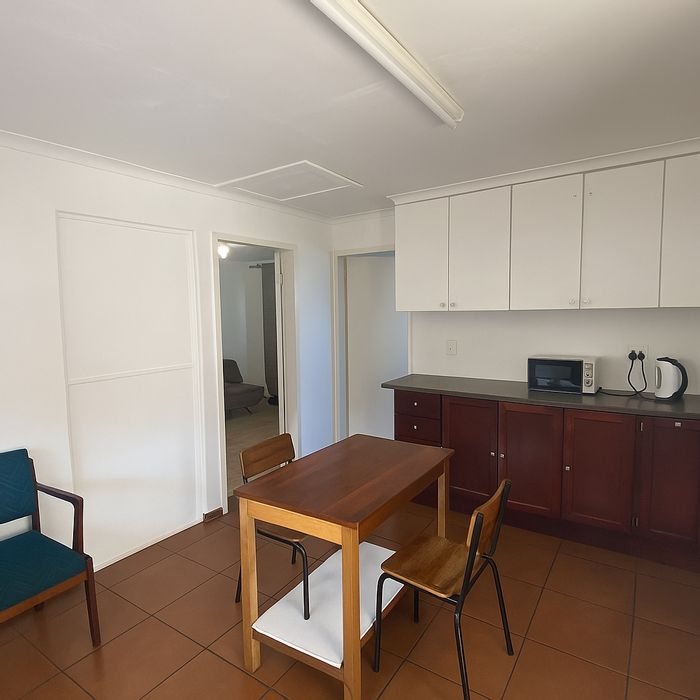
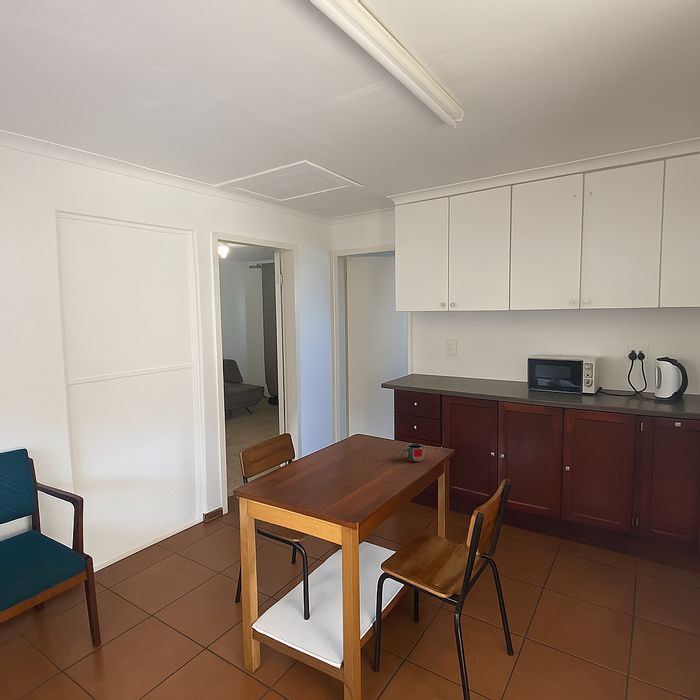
+ mug [400,443,426,463]
